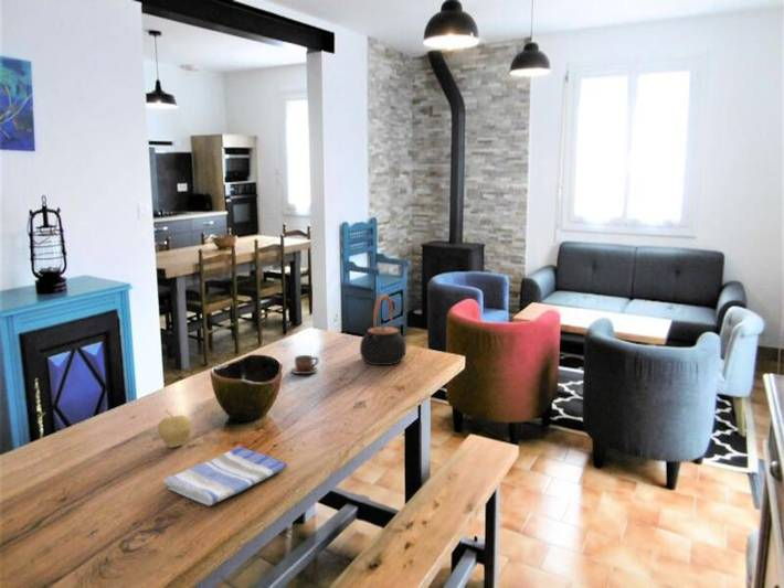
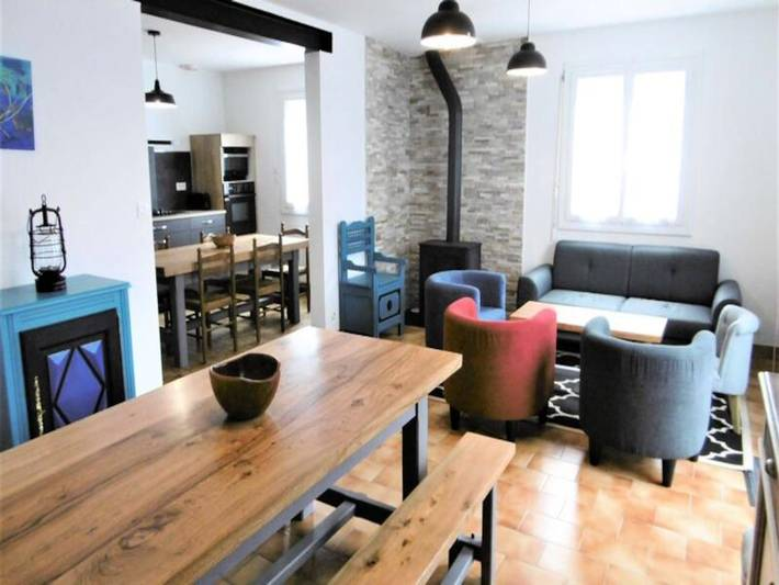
- dish towel [162,446,288,506]
- fruit [157,408,193,449]
- teapot [359,293,407,366]
- cup [289,354,319,375]
